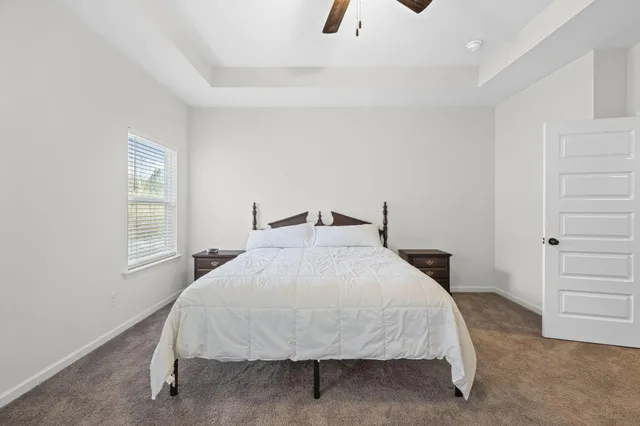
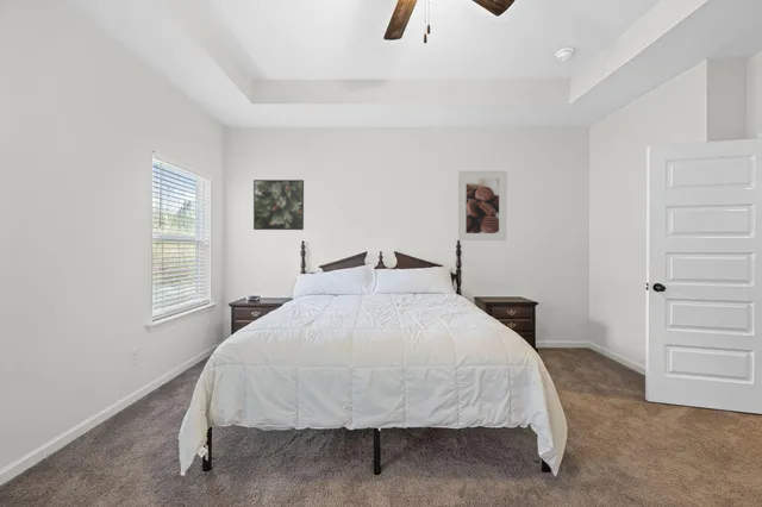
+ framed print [457,170,508,242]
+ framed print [252,179,305,231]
